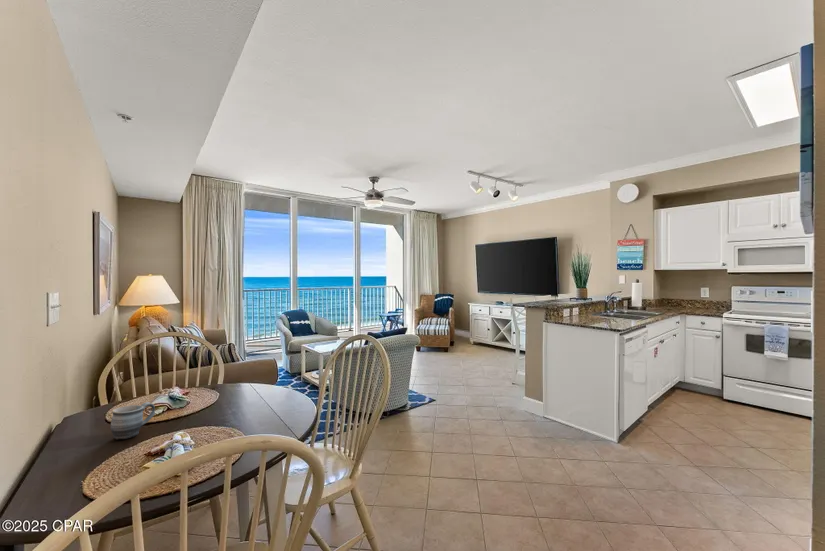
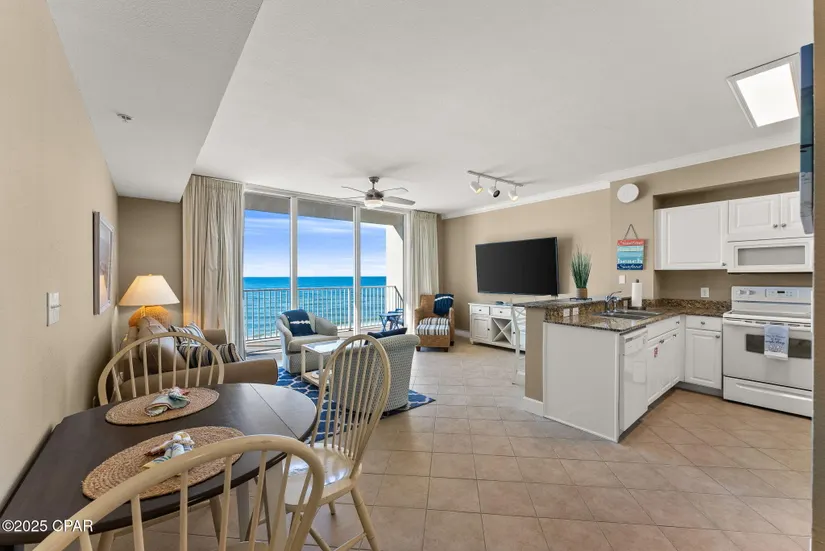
- mug [110,401,156,441]
